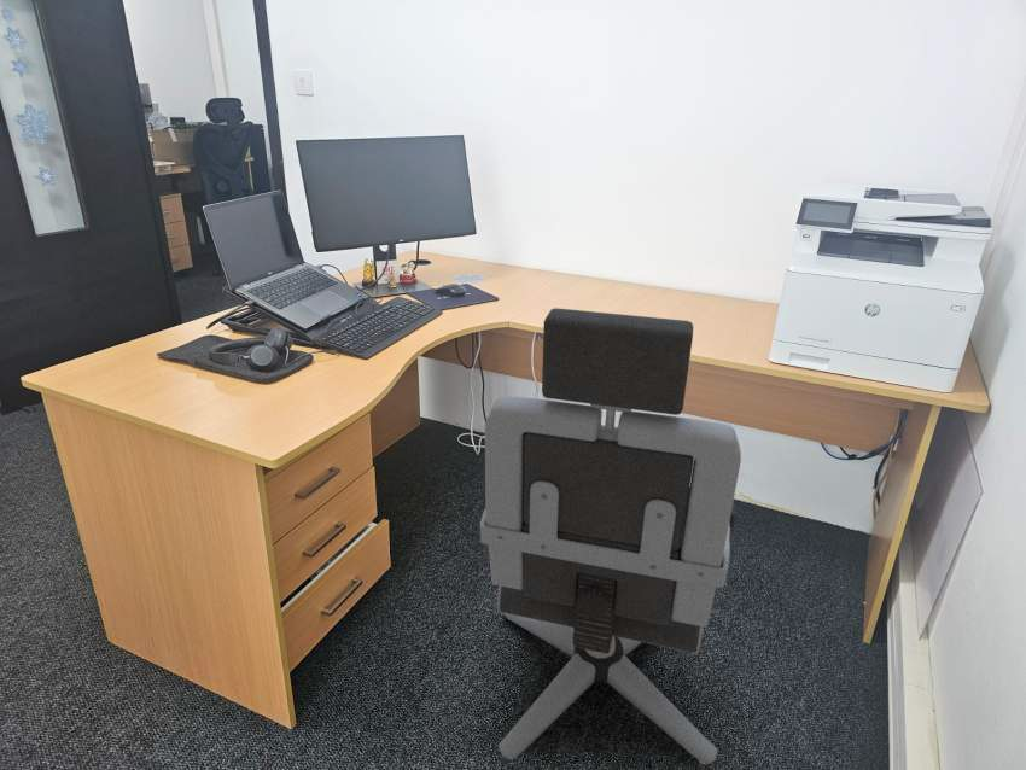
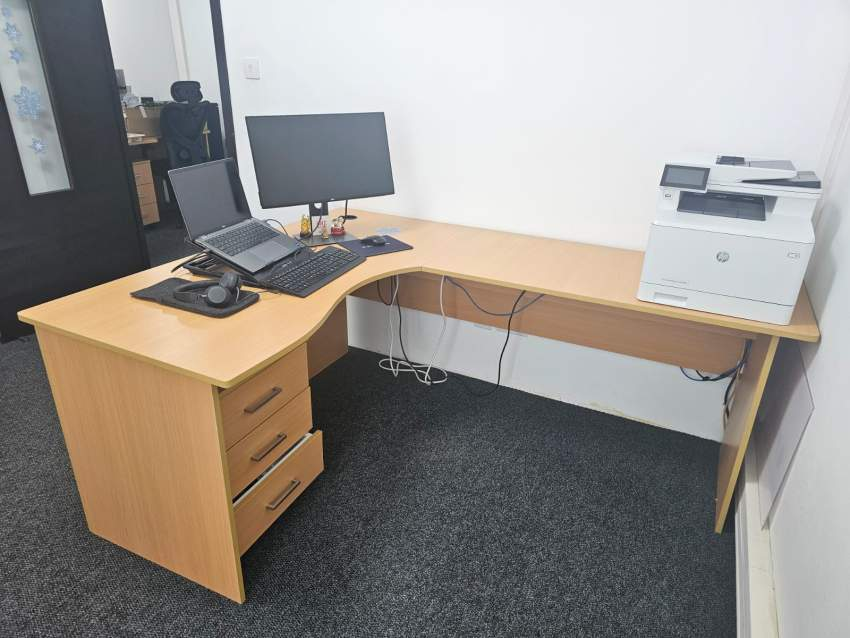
- office chair [479,307,742,765]
